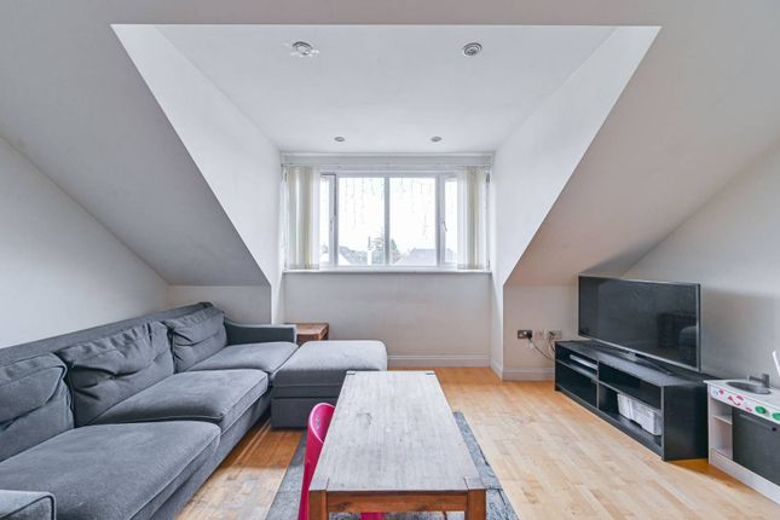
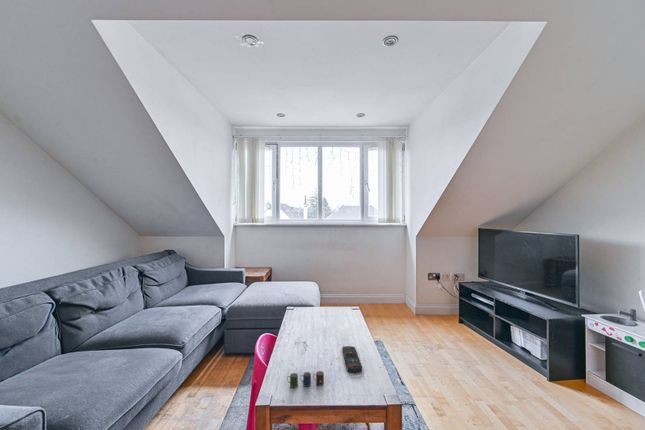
+ cup [286,370,325,389]
+ remote control [341,345,363,373]
